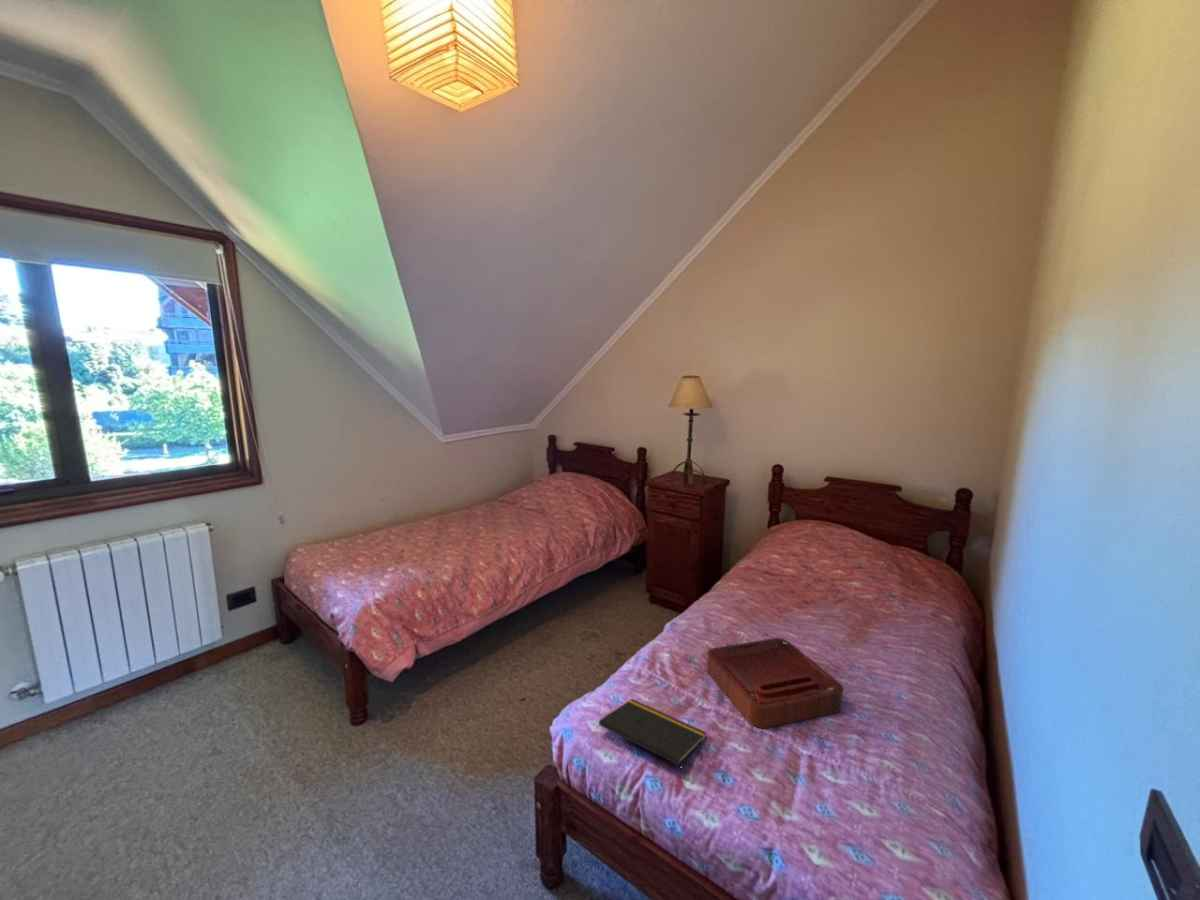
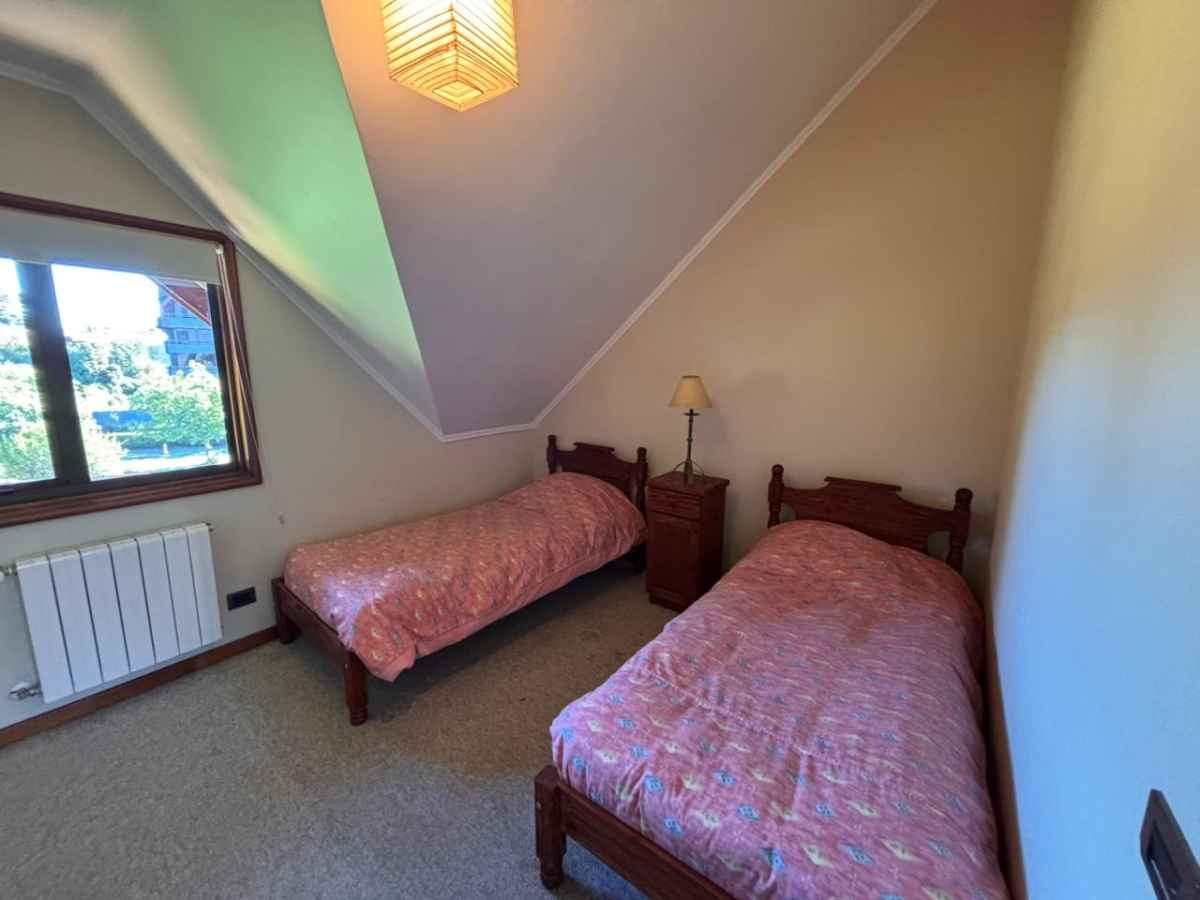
- notepad [598,698,707,779]
- decorative tray [706,637,845,729]
